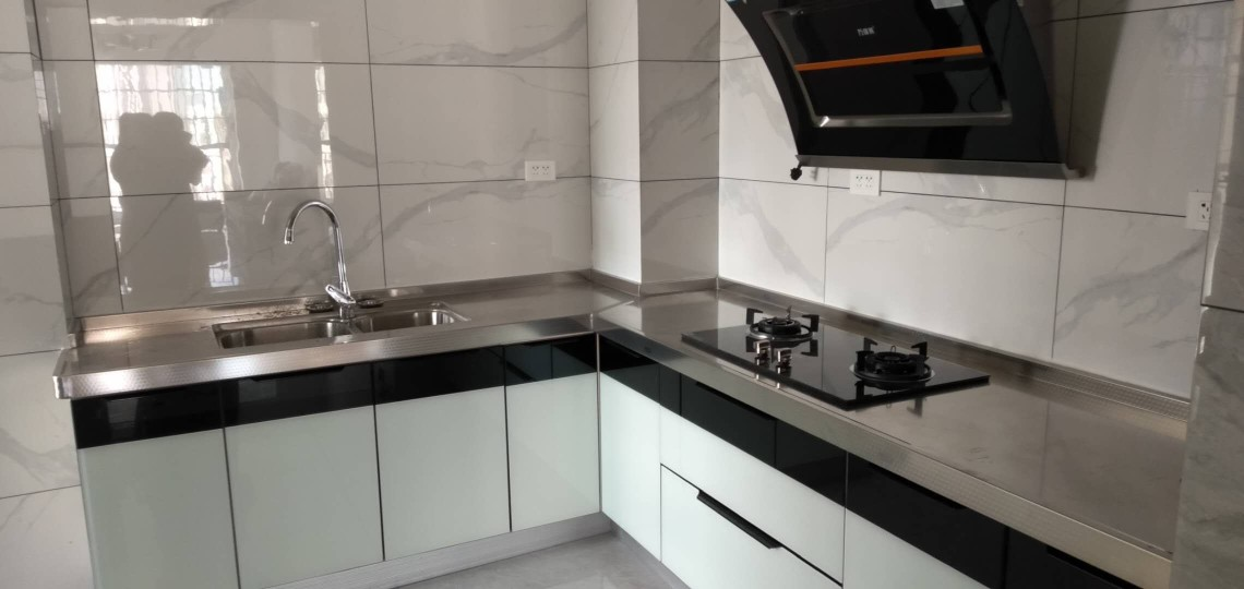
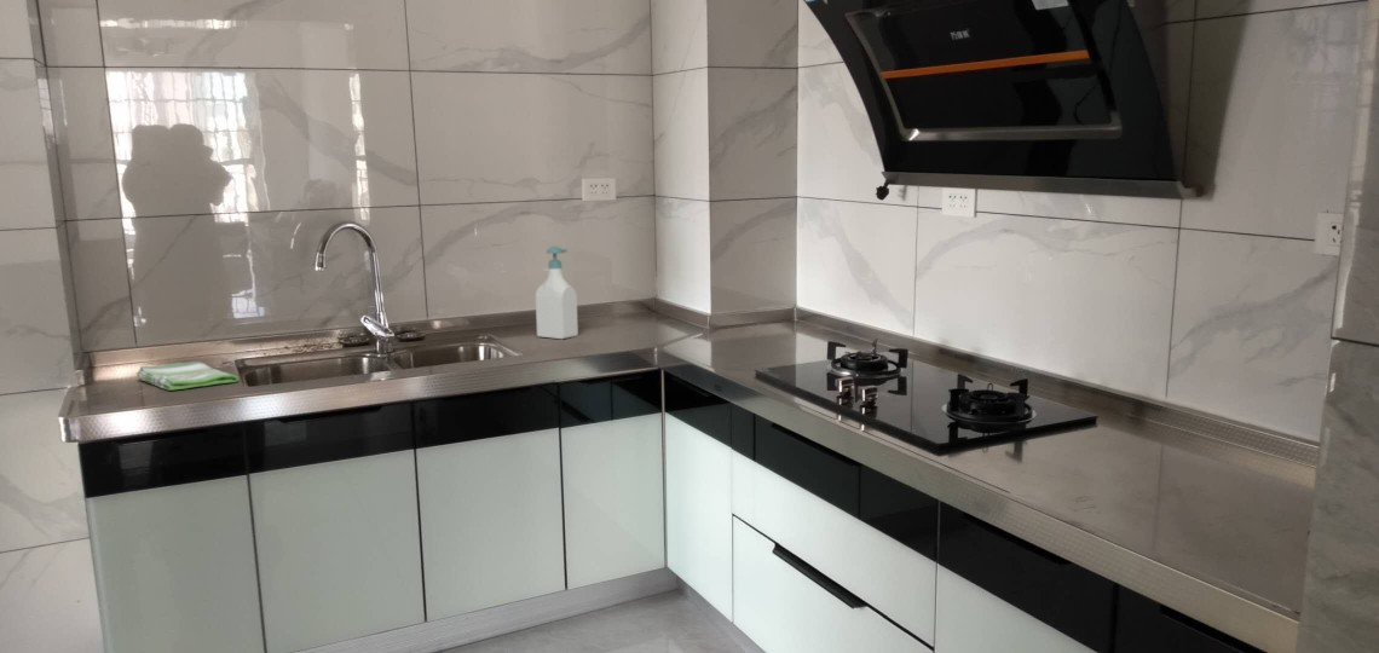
+ dish towel [135,360,240,392]
+ soap bottle [535,245,579,340]
